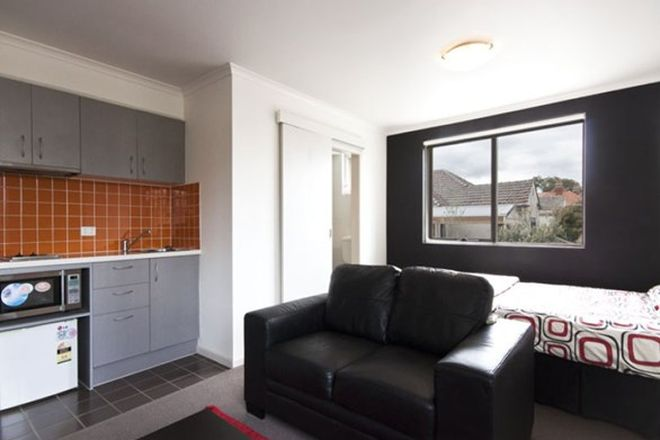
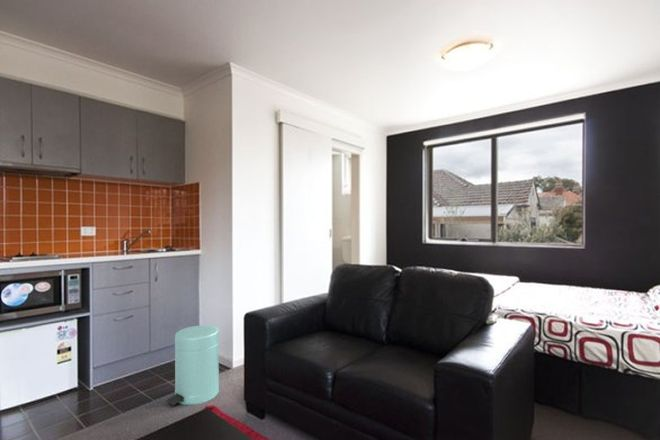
+ trash can [166,324,220,406]
